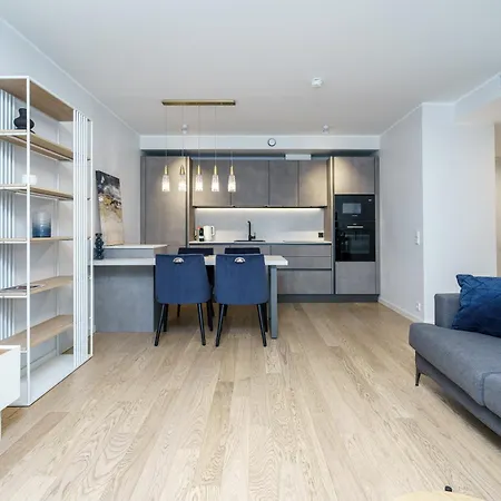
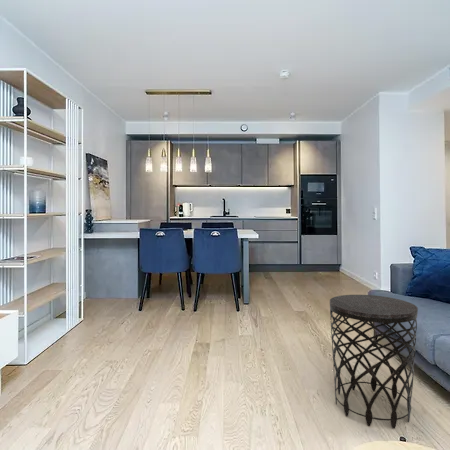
+ side table [329,294,419,429]
